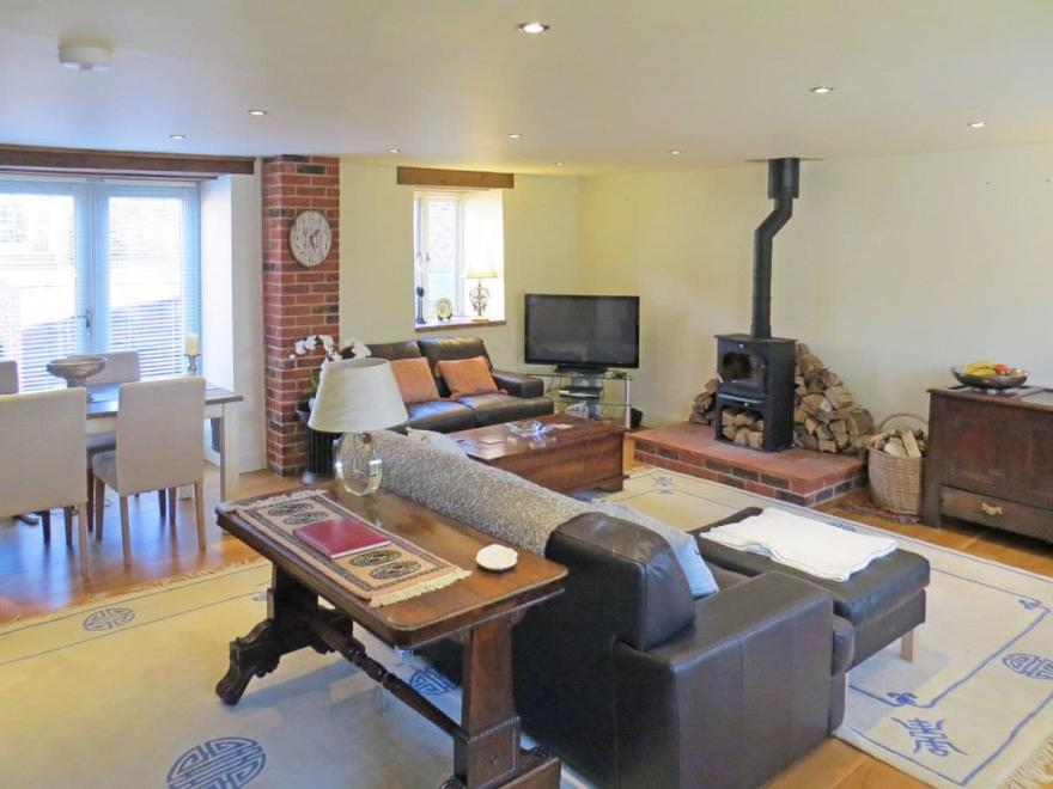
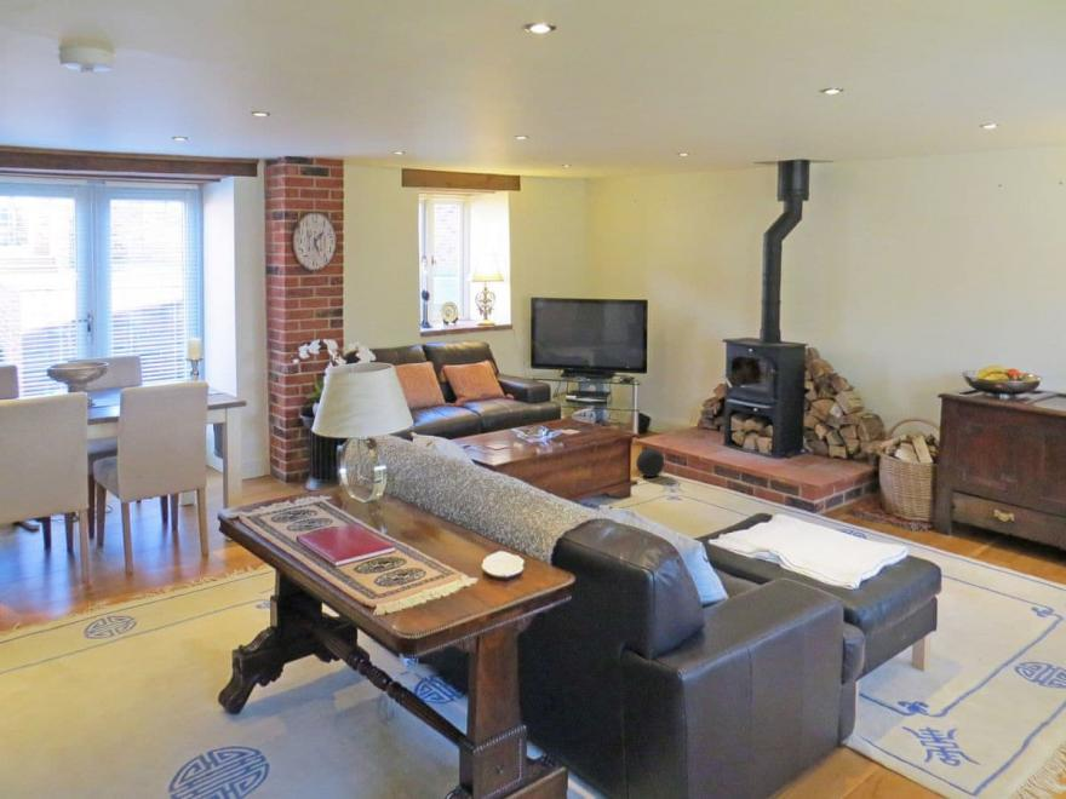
+ ball [635,448,666,478]
